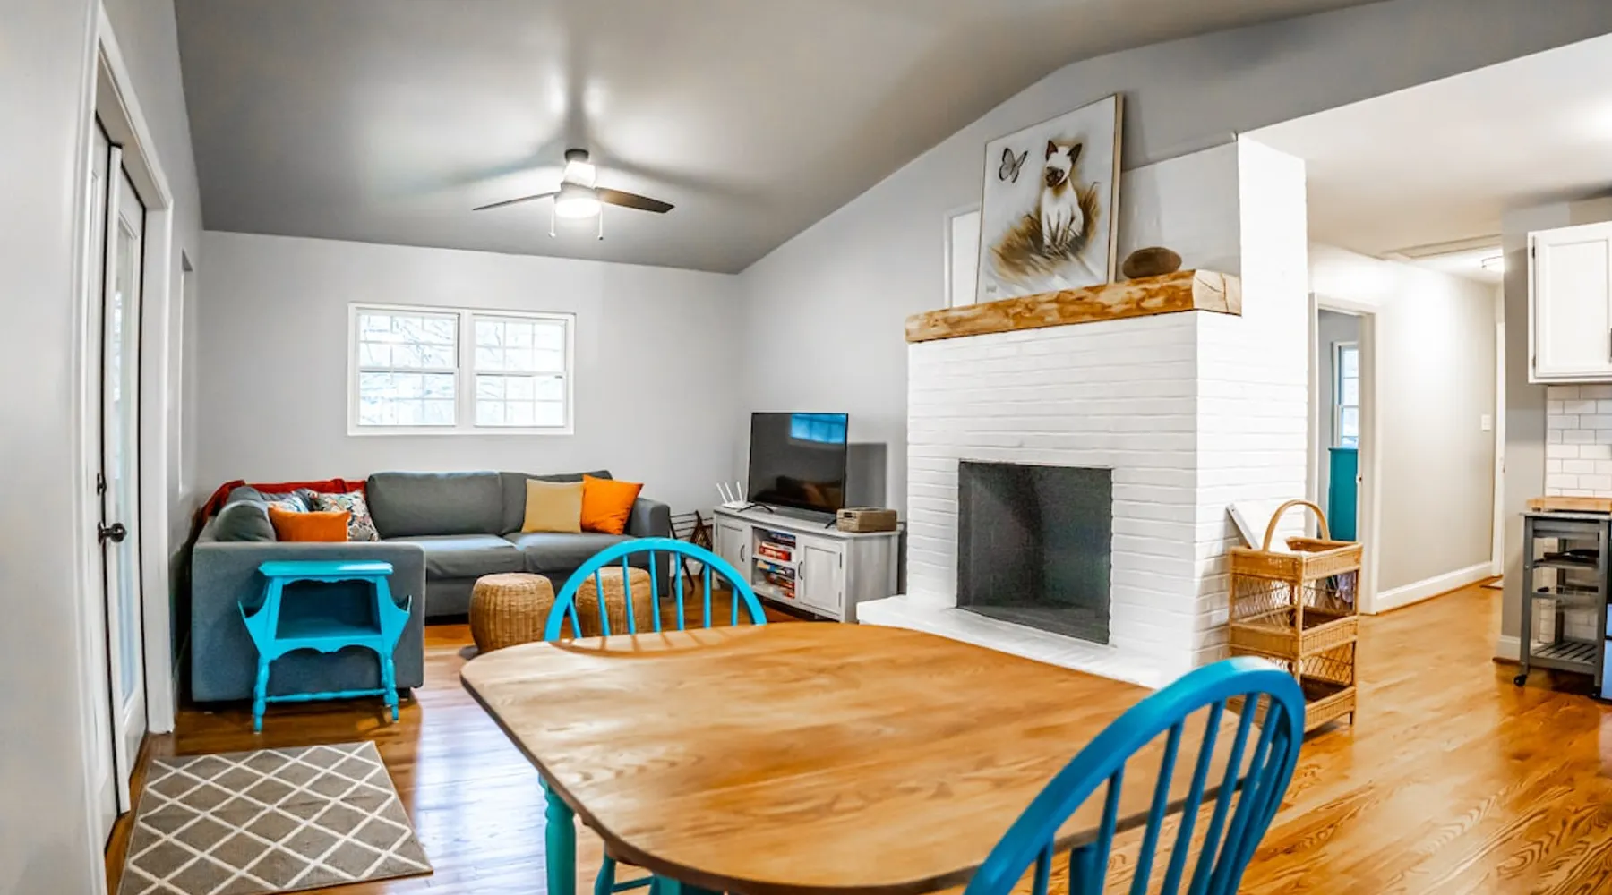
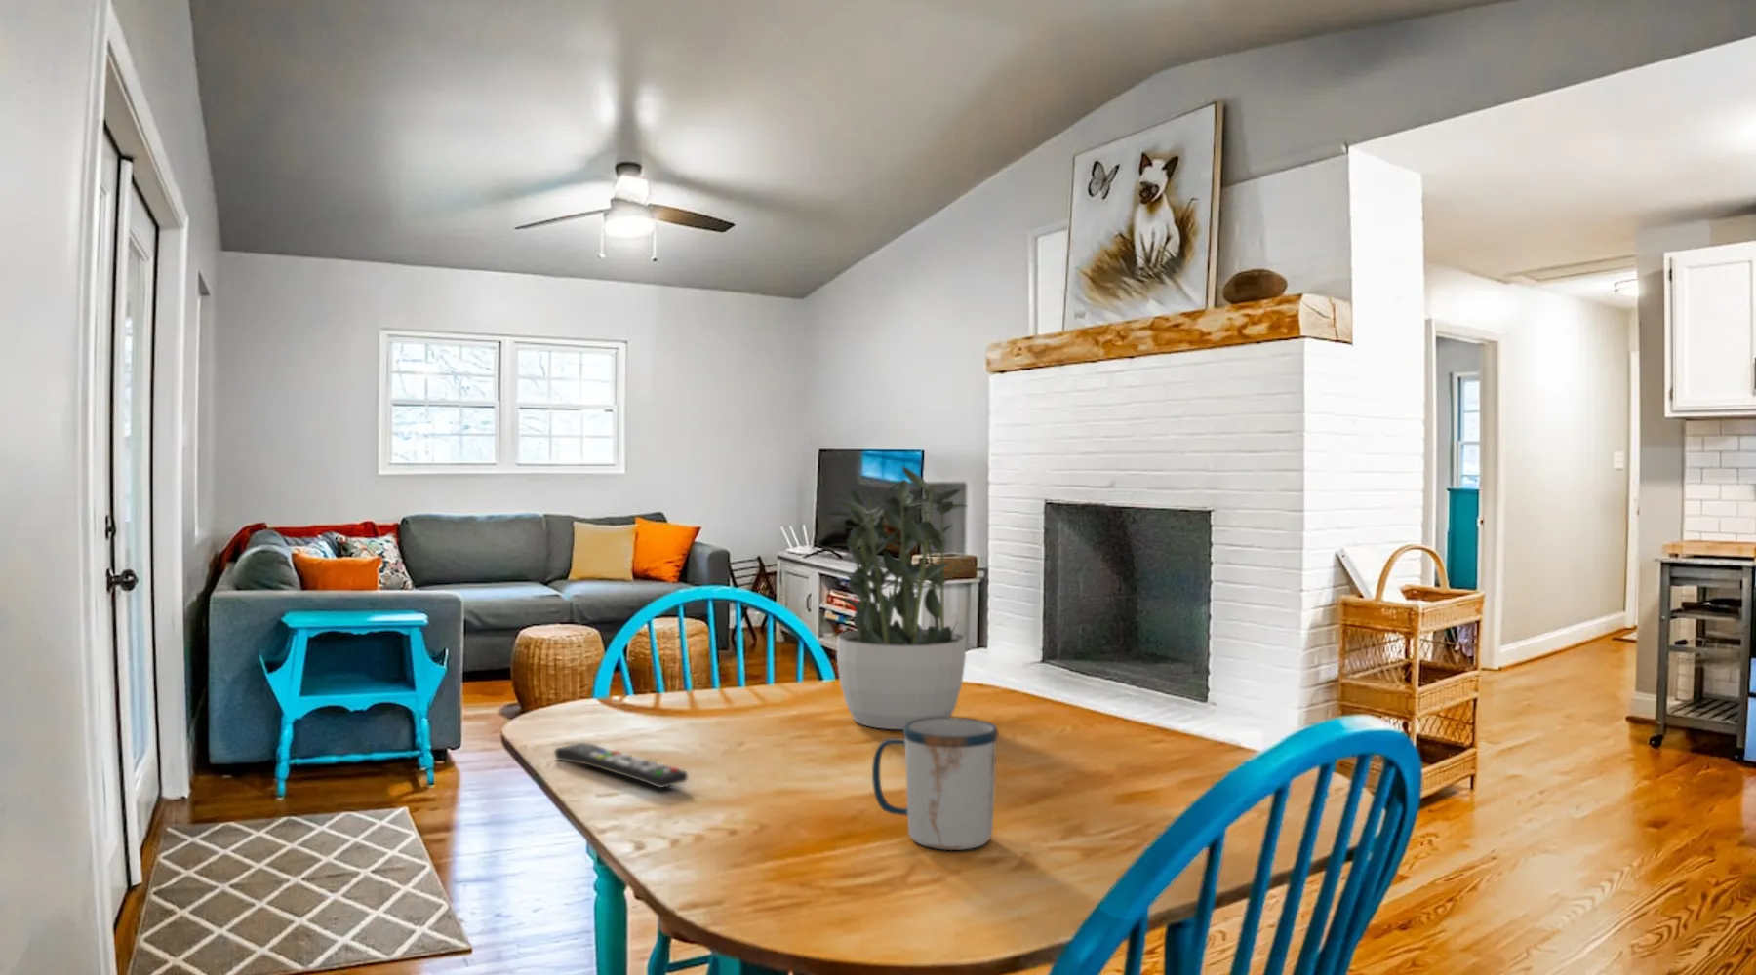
+ potted plant [824,465,969,730]
+ mug [871,717,1001,851]
+ remote control [554,742,688,789]
